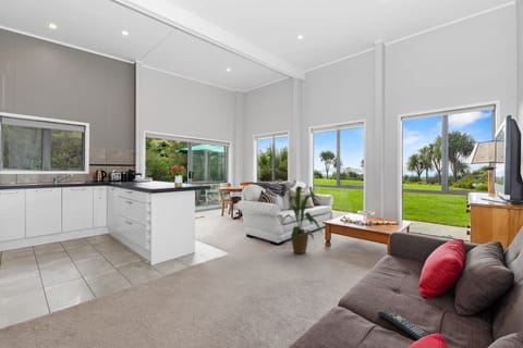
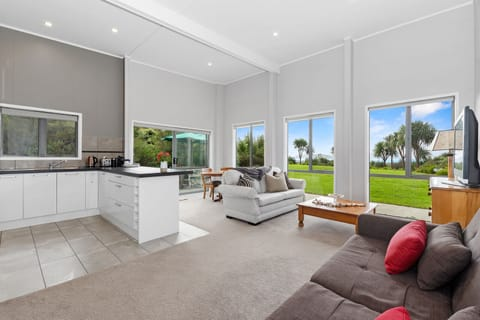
- remote control [377,308,430,340]
- house plant [279,186,324,254]
